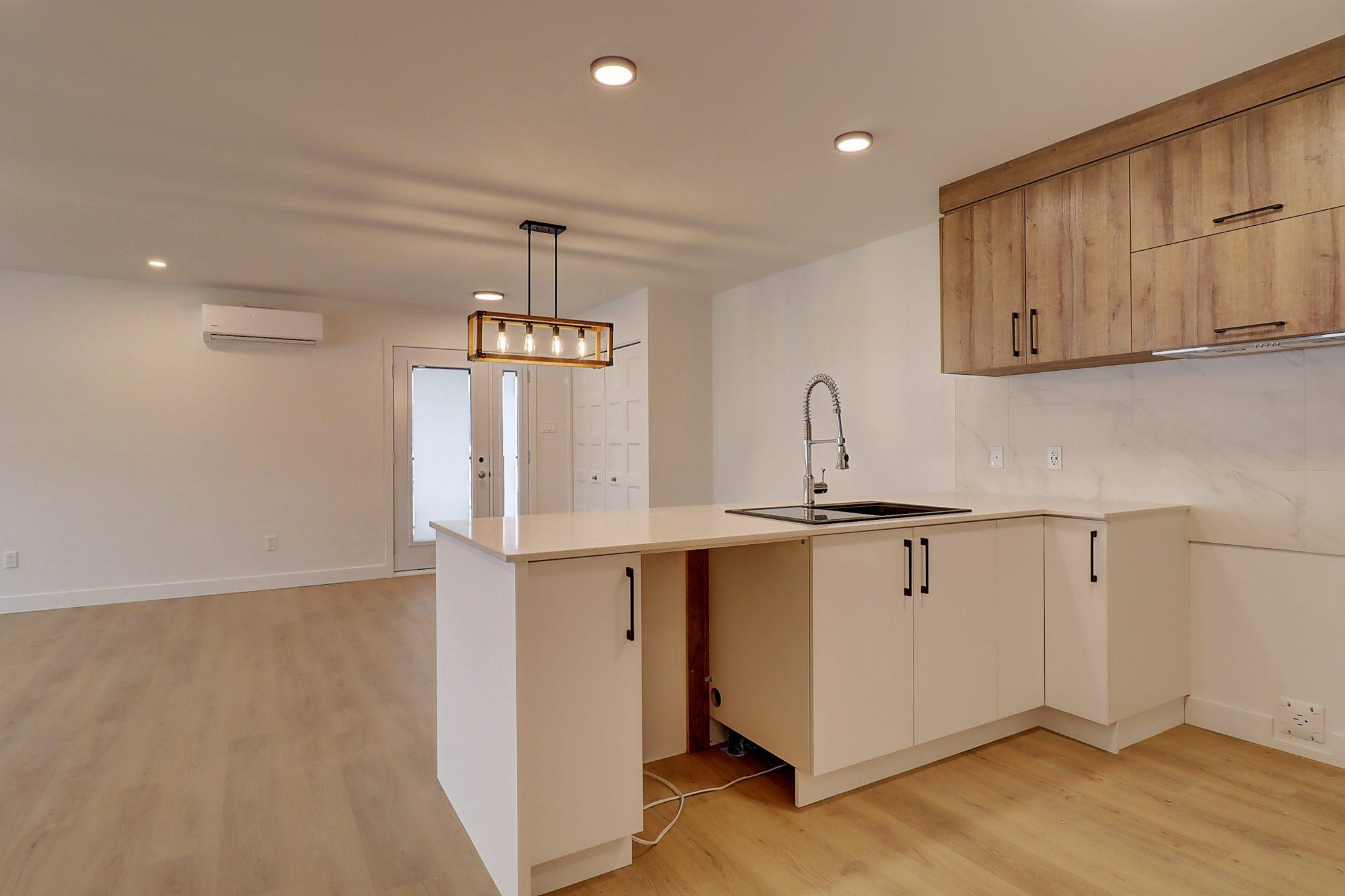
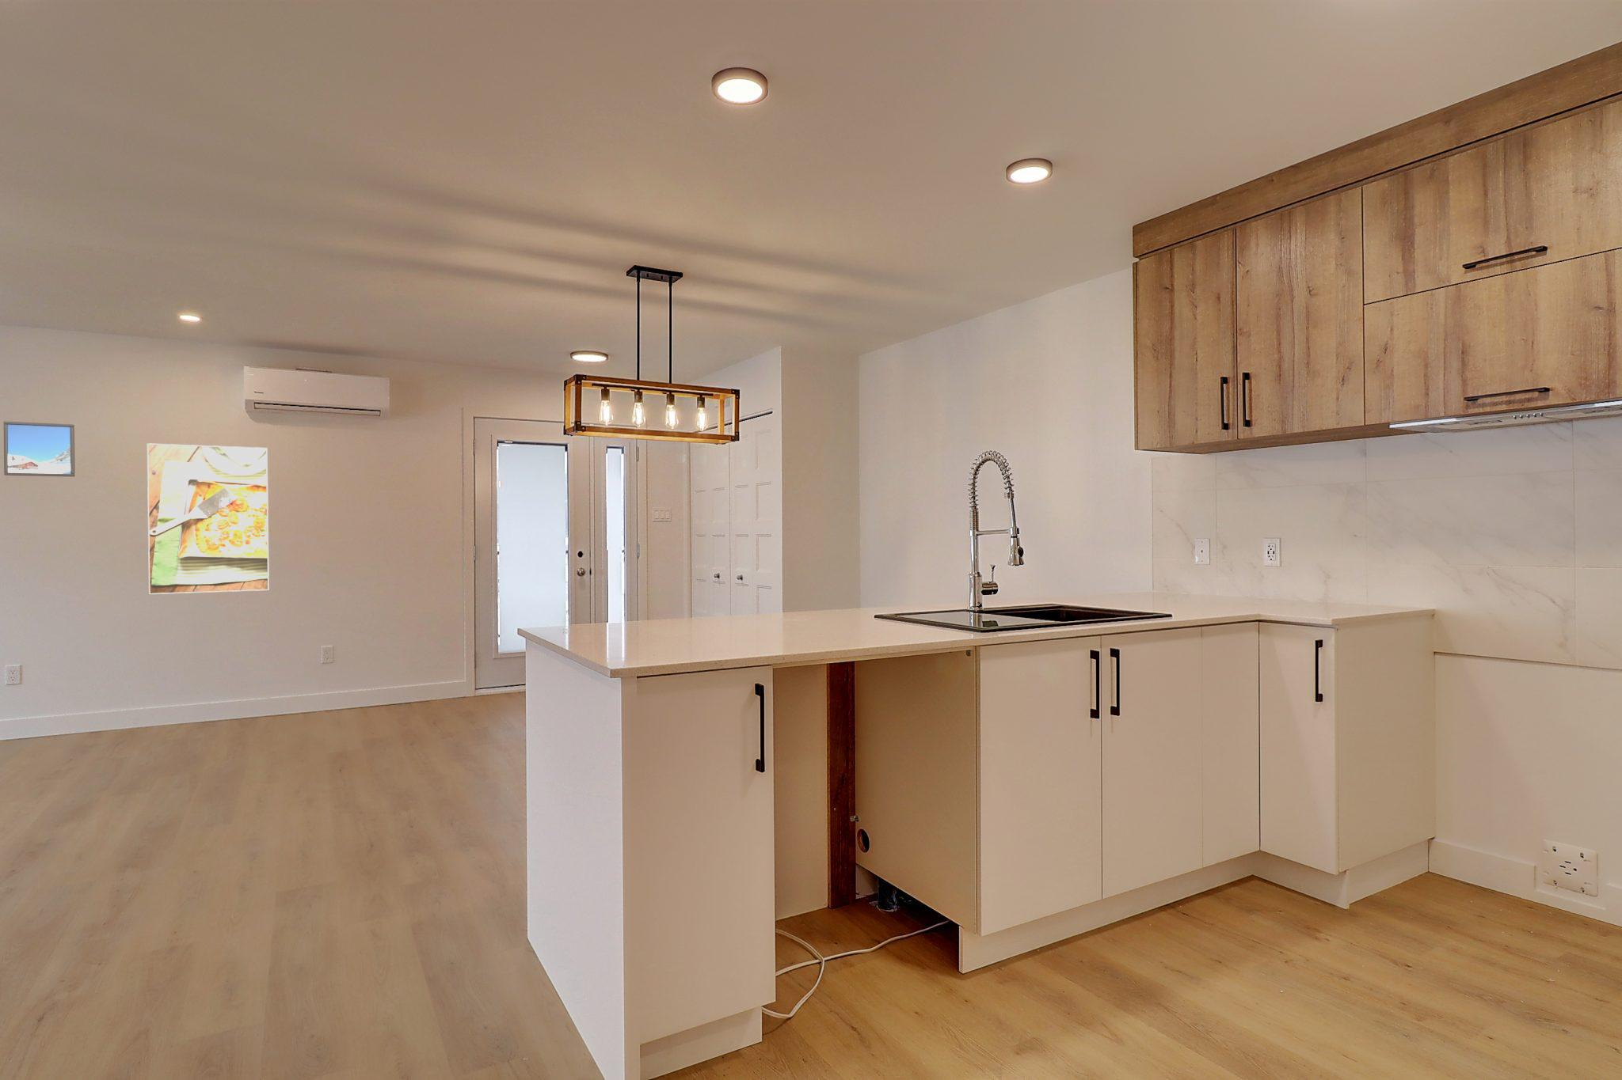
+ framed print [146,442,270,595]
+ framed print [4,421,75,477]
